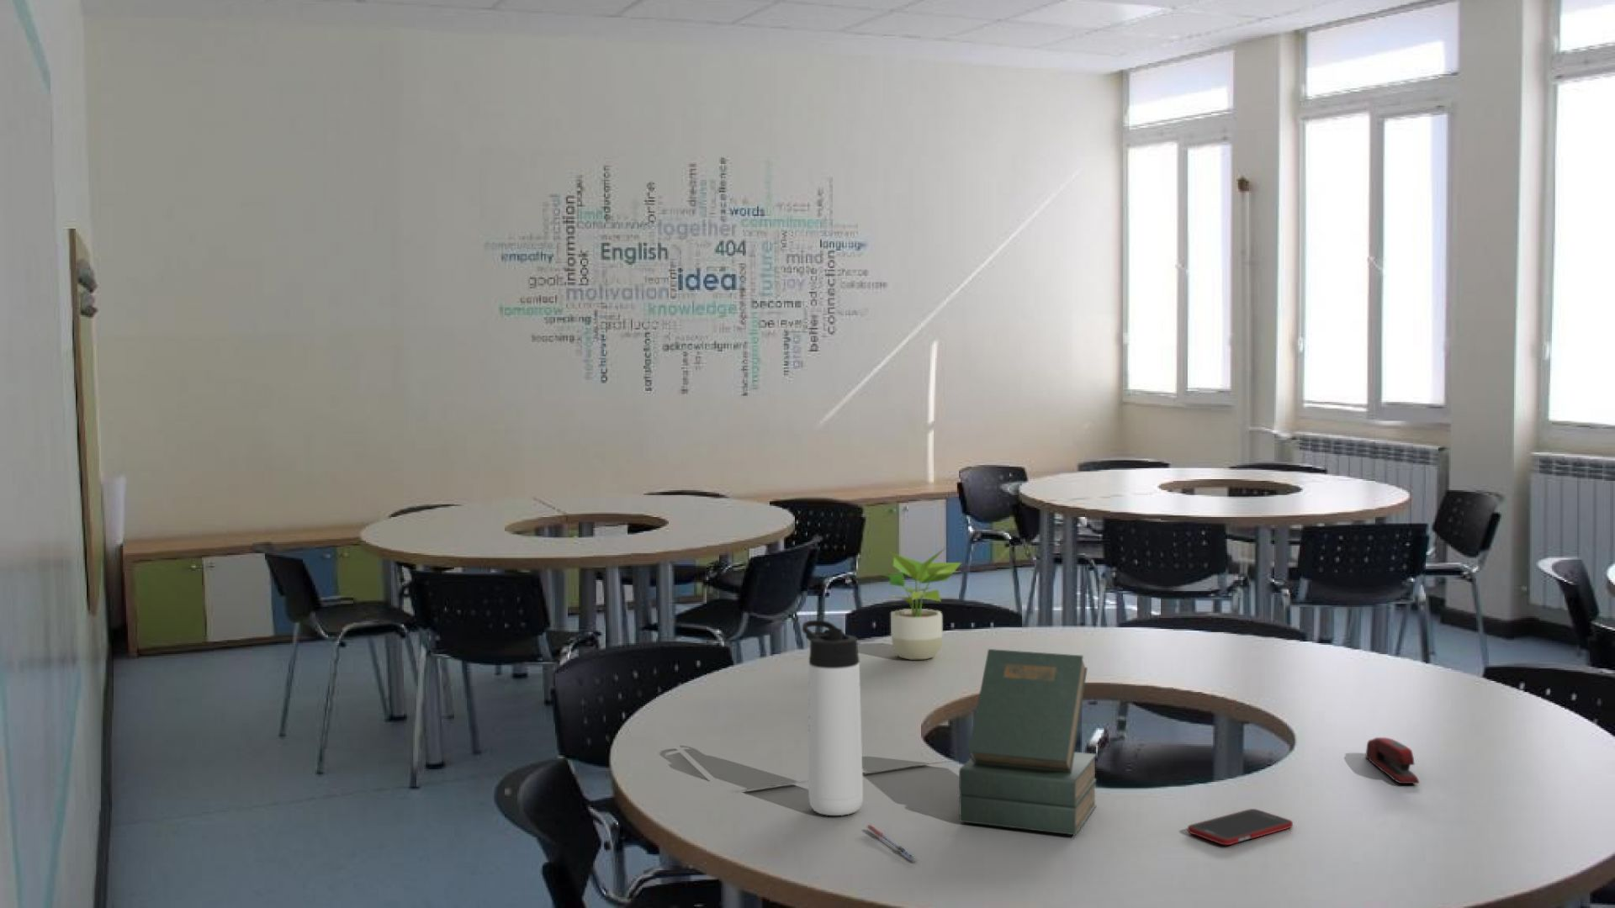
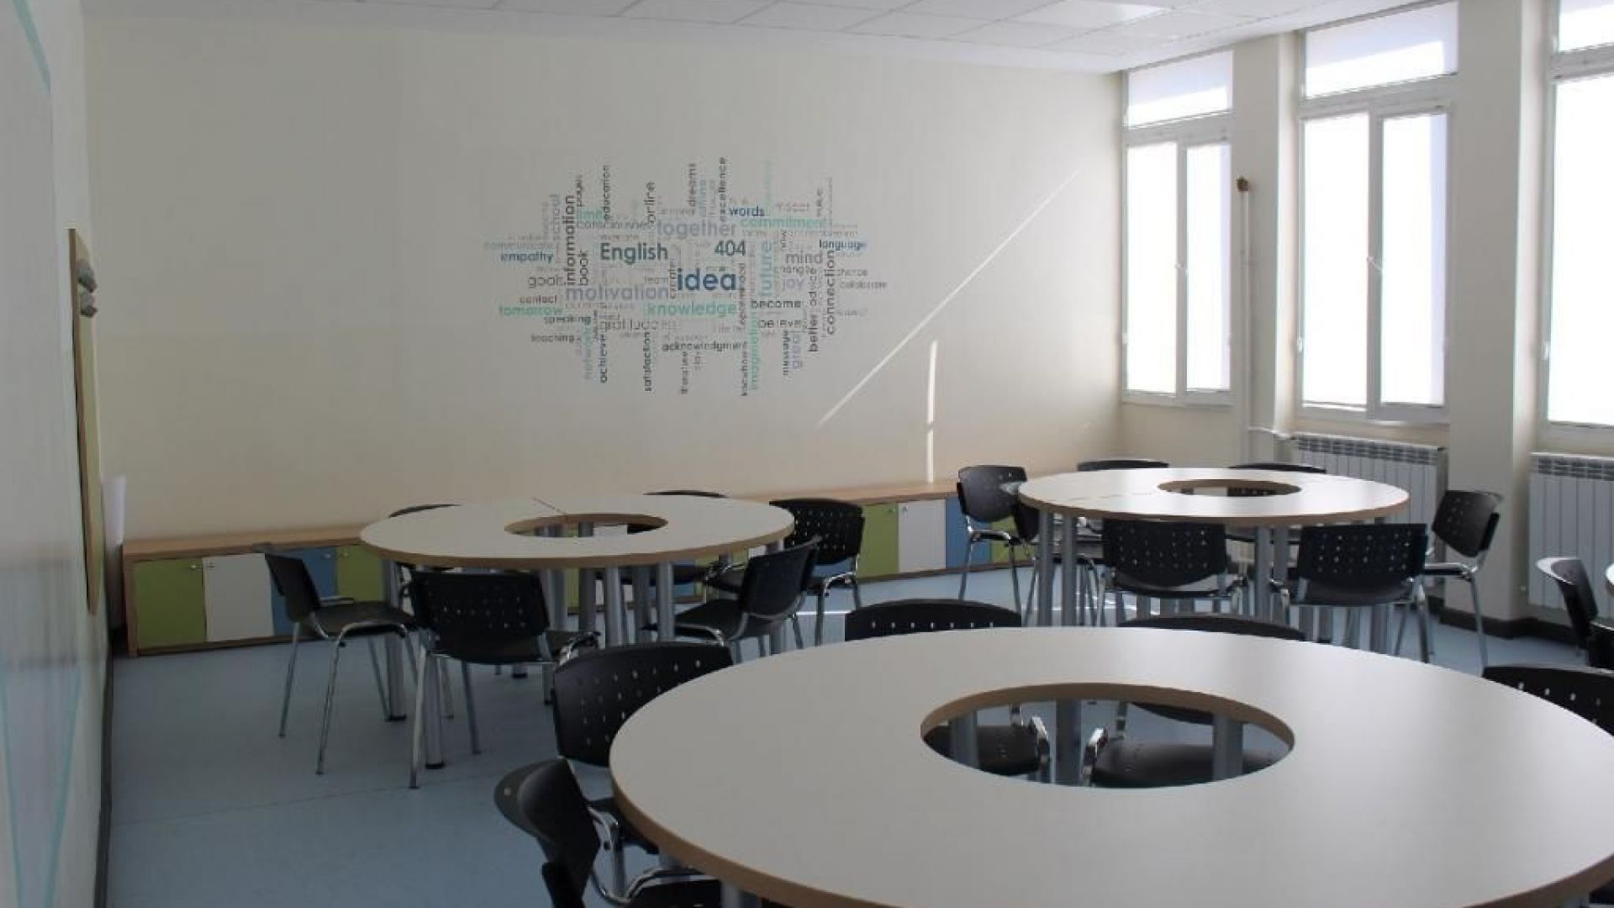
- book [958,649,1097,836]
- stapler [1365,736,1420,785]
- thermos bottle [802,620,864,816]
- potted plant [872,544,963,660]
- pen [866,824,918,861]
- cell phone [1187,808,1293,846]
